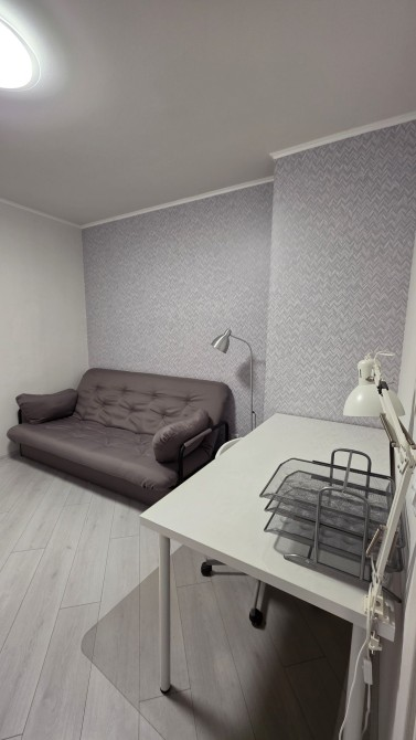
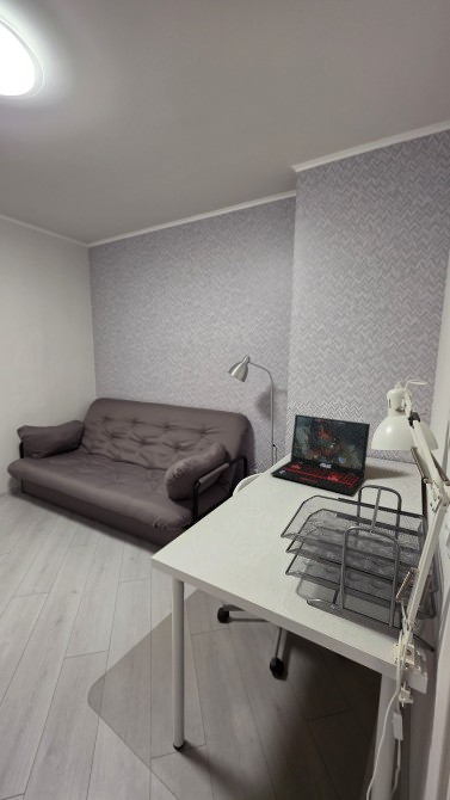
+ laptop [270,413,371,496]
